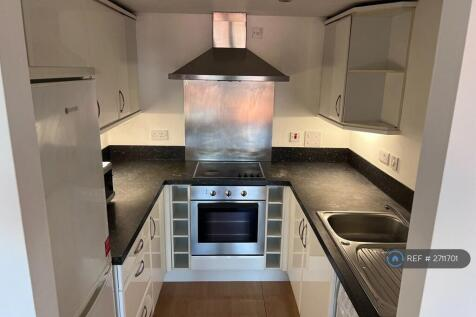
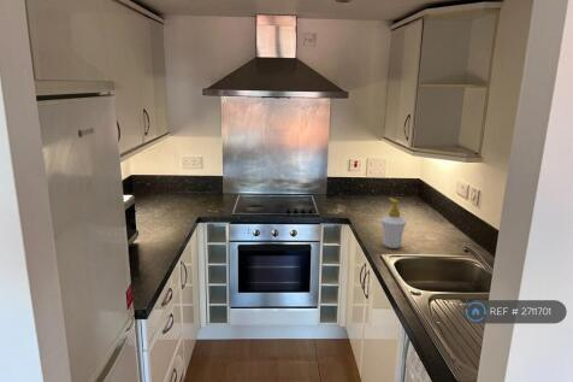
+ soap bottle [380,198,408,249]
